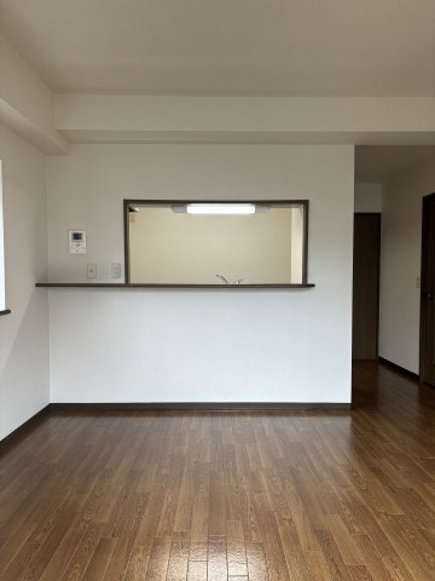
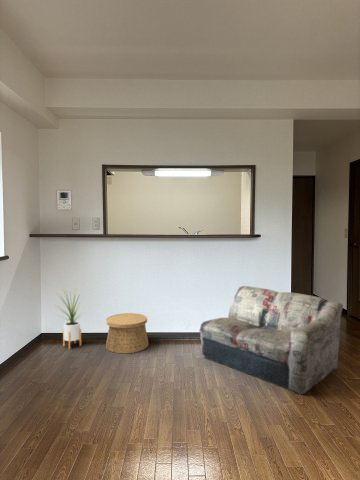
+ house plant [55,287,88,350]
+ newspaper [198,285,344,396]
+ basket [105,312,150,354]
